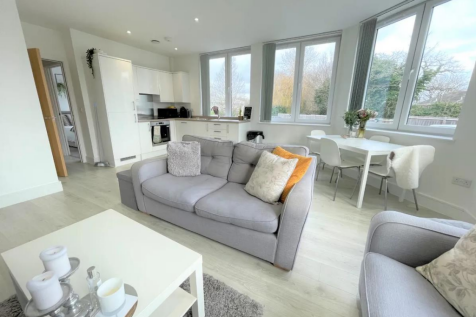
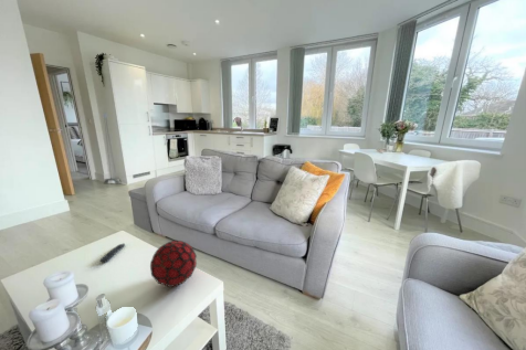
+ remote control [98,243,126,263]
+ decorative orb [149,240,198,288]
